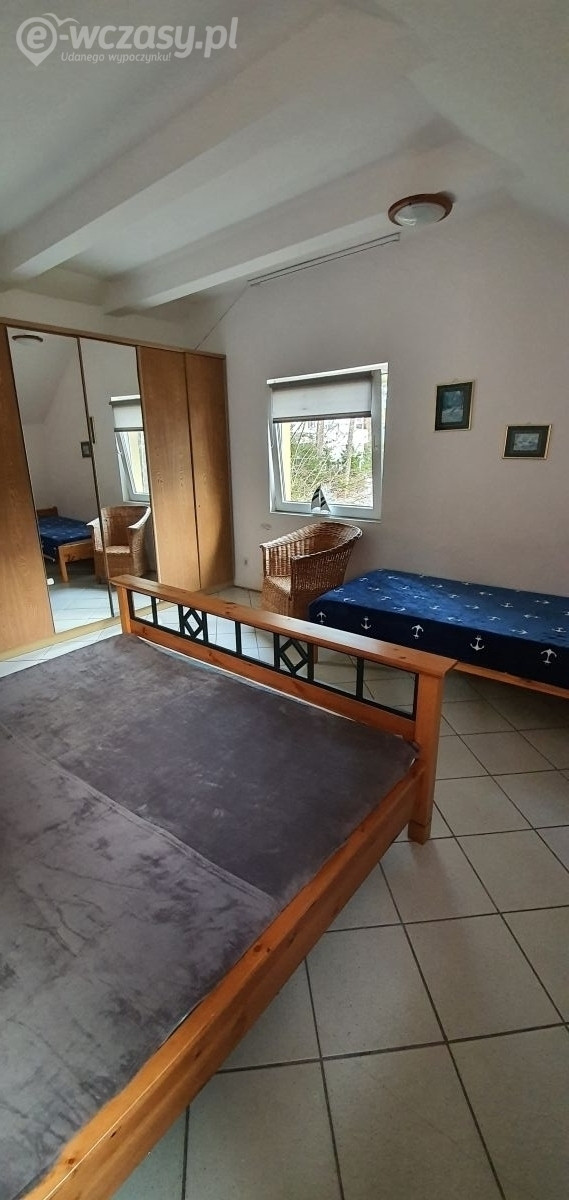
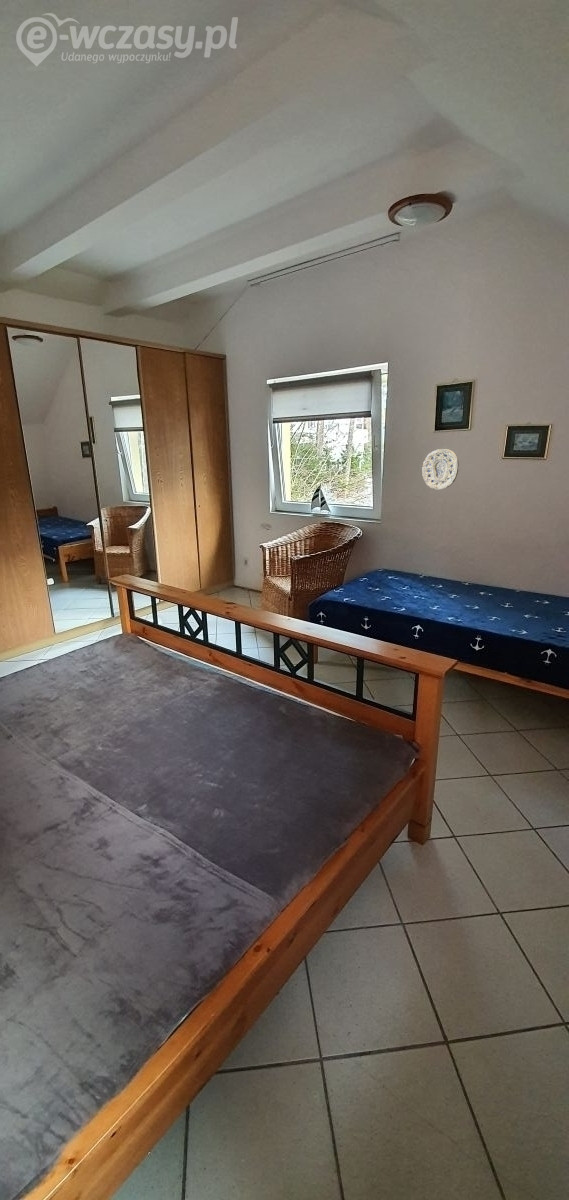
+ decorative plate [421,448,460,491]
